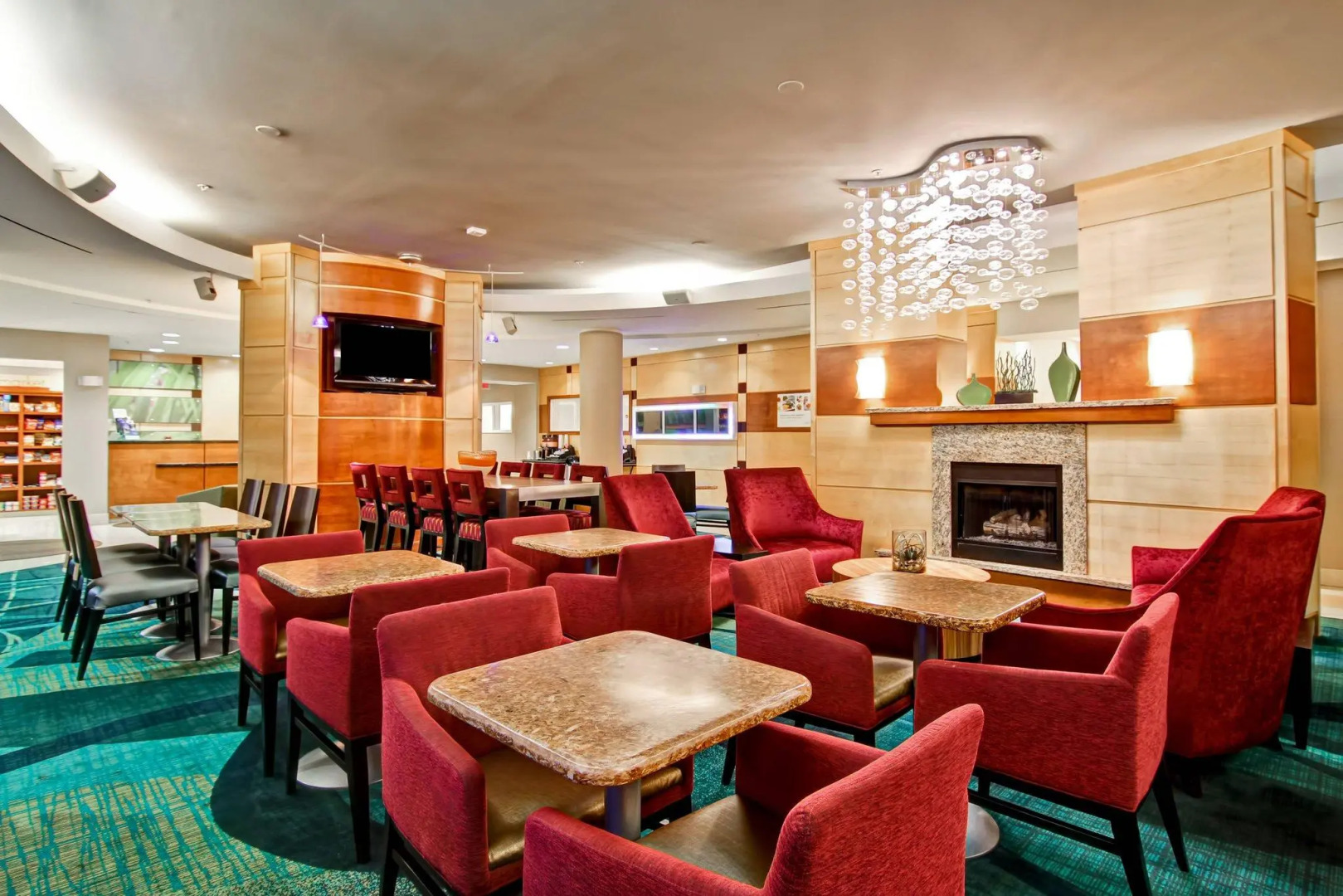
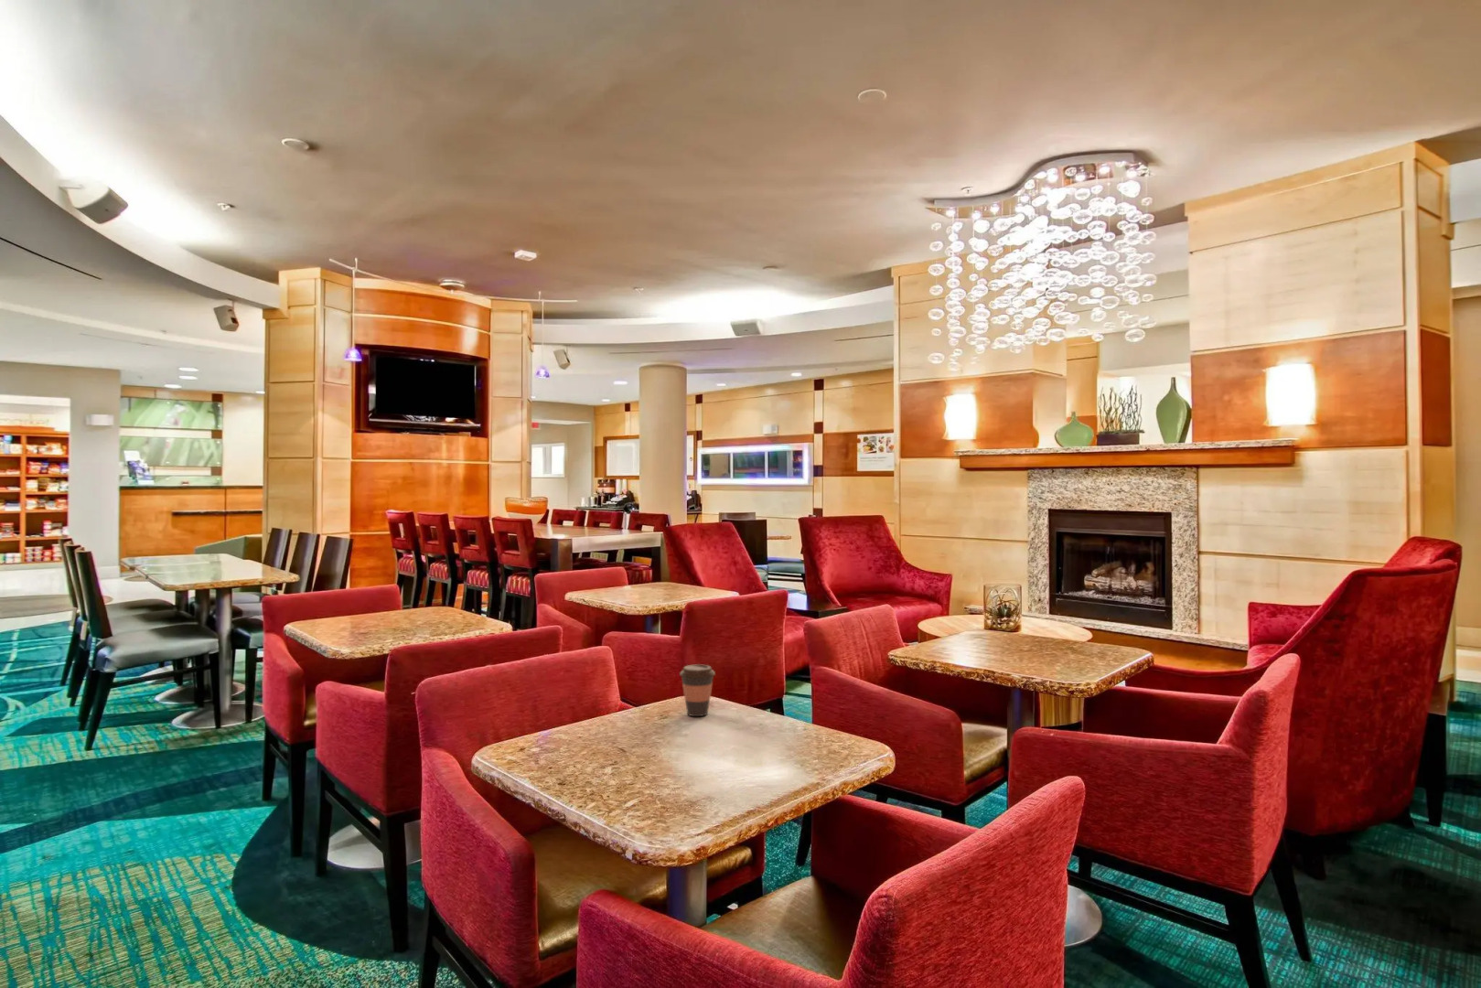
+ coffee cup [679,663,717,717]
